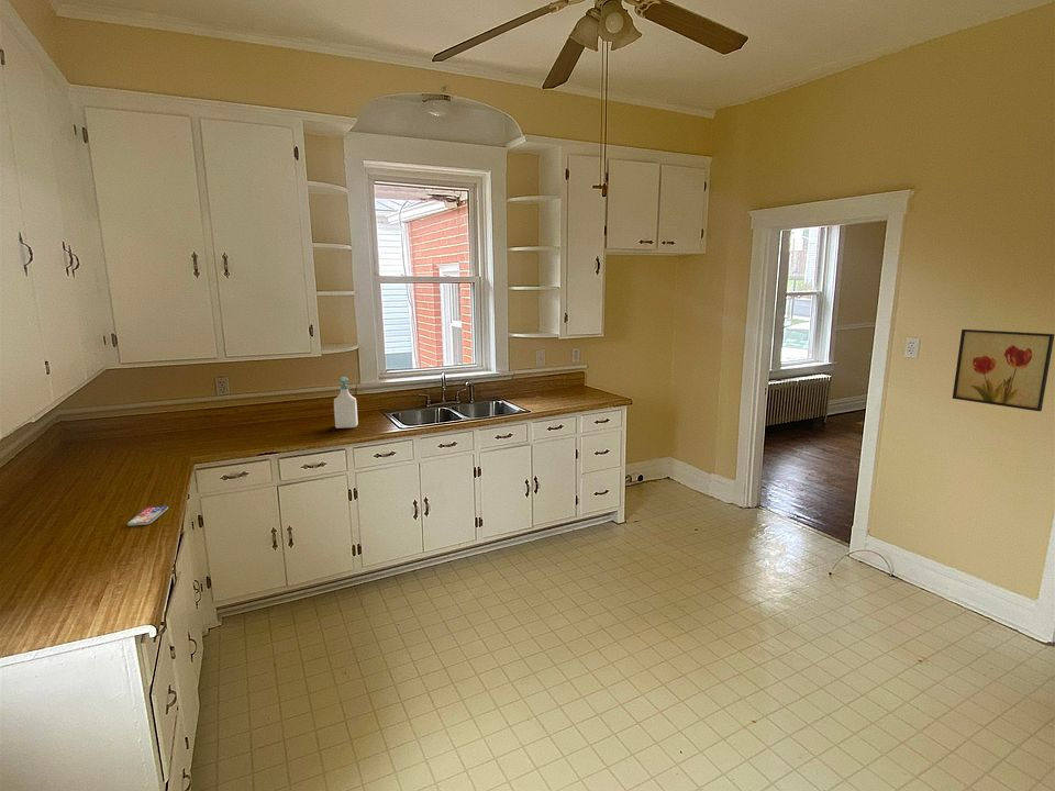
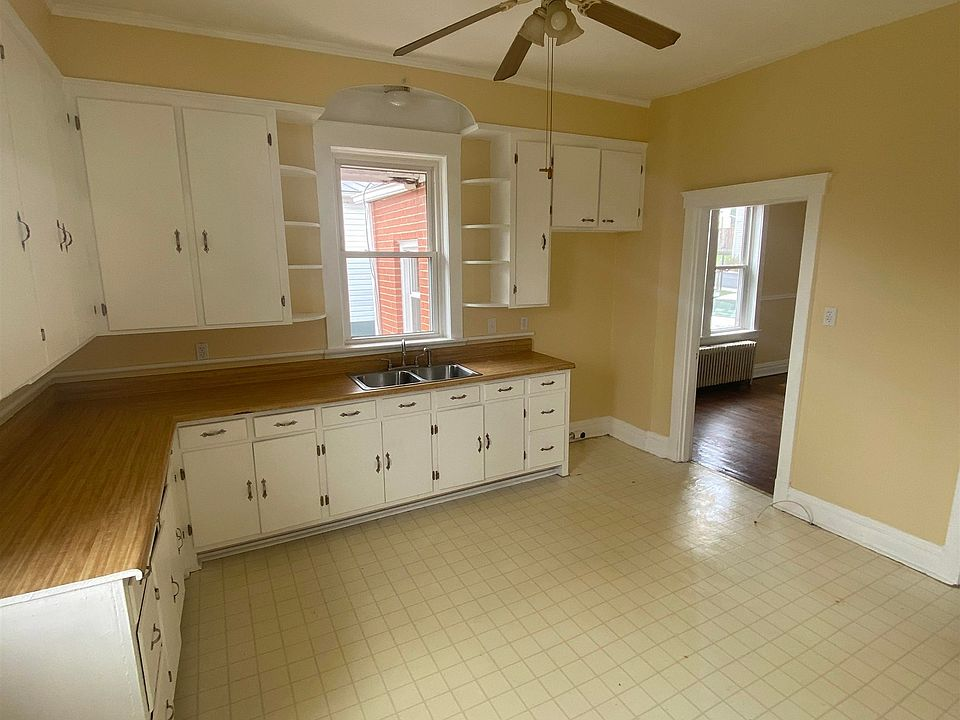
- smartphone [126,504,169,527]
- wall art [952,328,1055,412]
- soap bottle [333,376,359,430]
